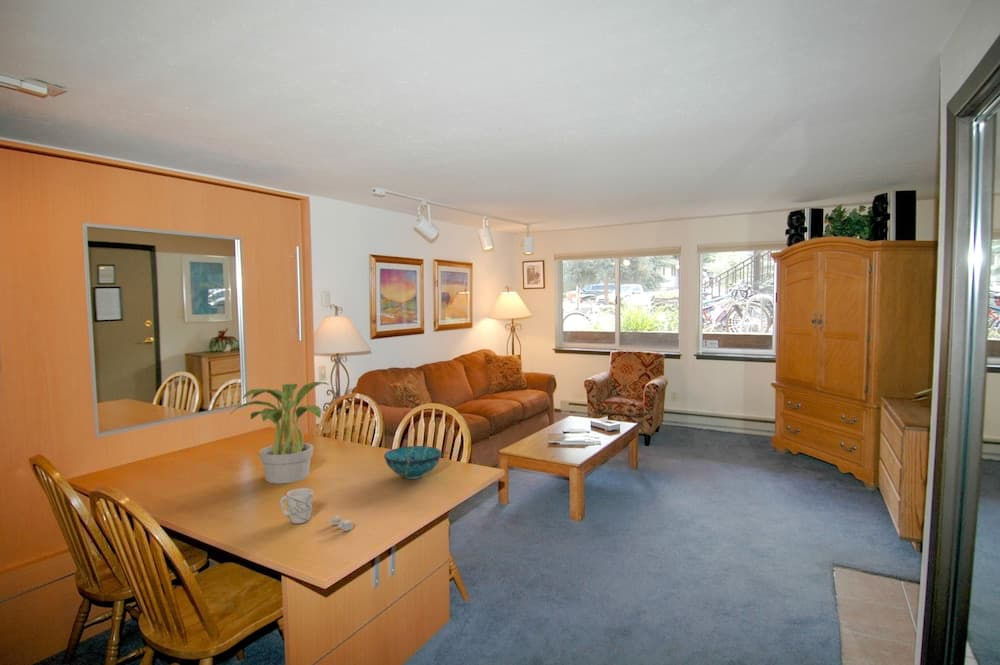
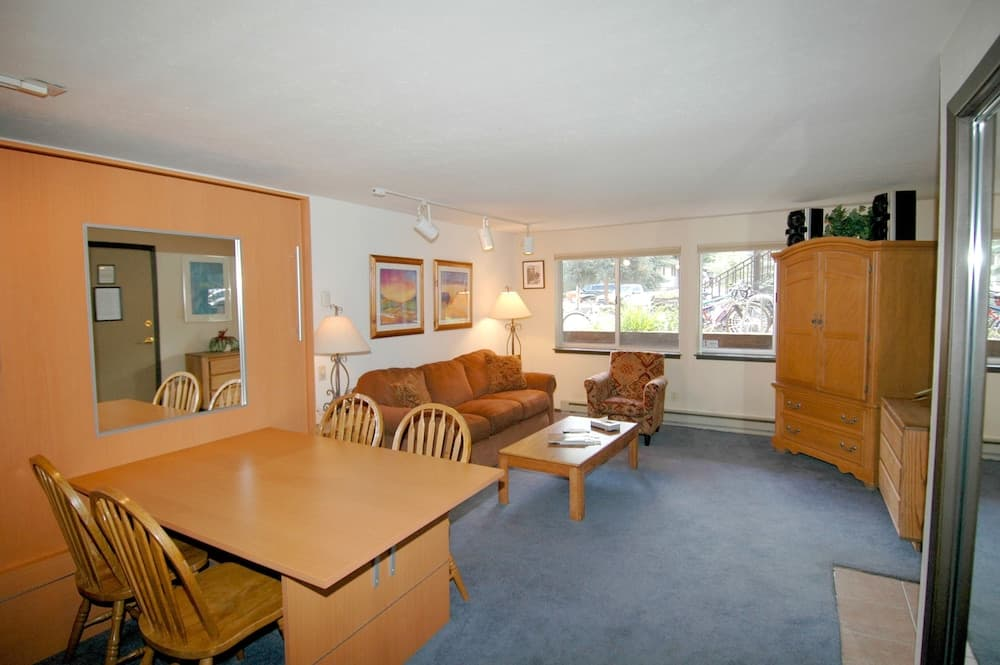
- potted plant [229,381,330,485]
- mug [279,487,314,525]
- salt and pepper shaker set [331,514,354,532]
- bowl [383,445,443,480]
